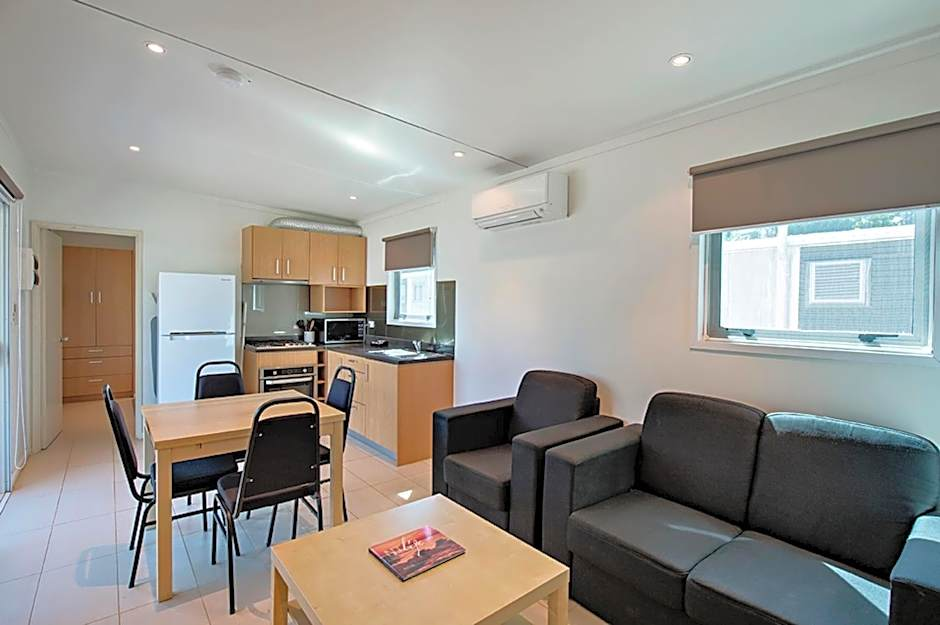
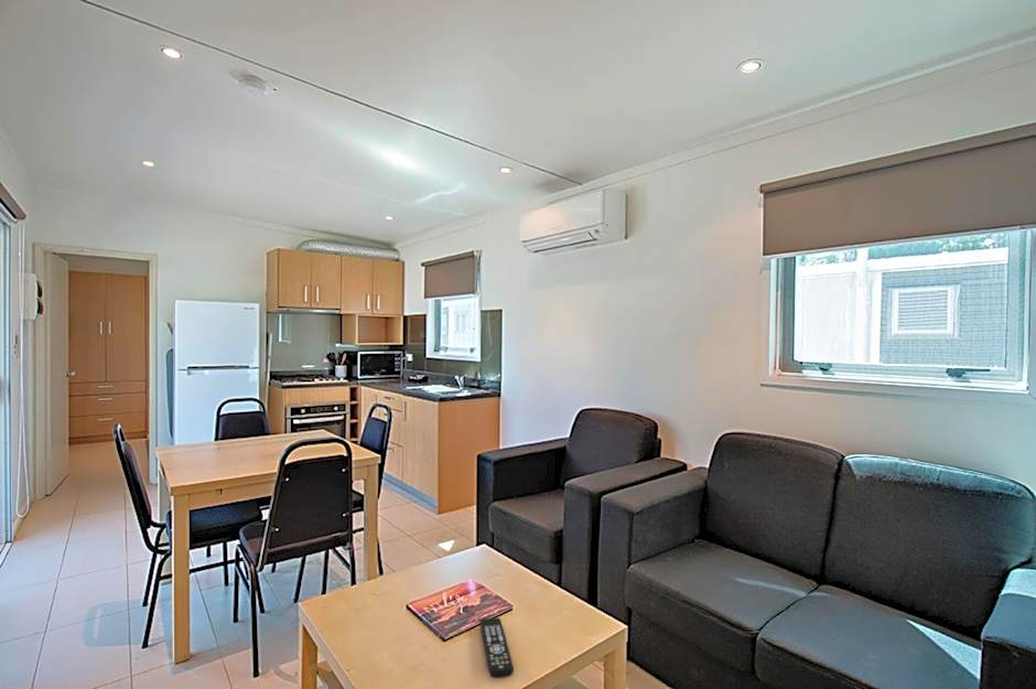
+ remote control [479,616,515,679]
